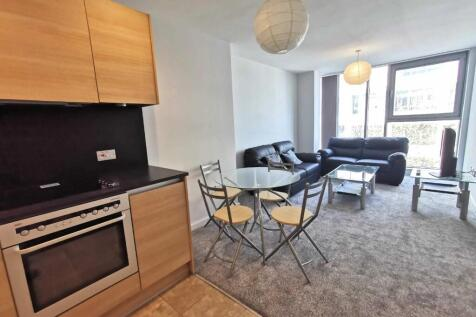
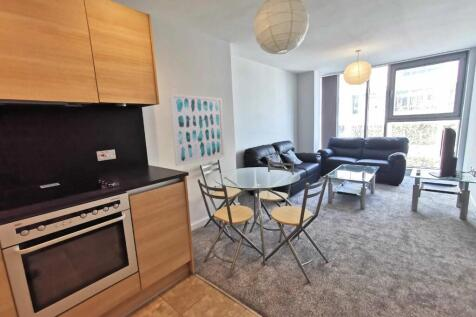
+ wall art [169,92,226,167]
